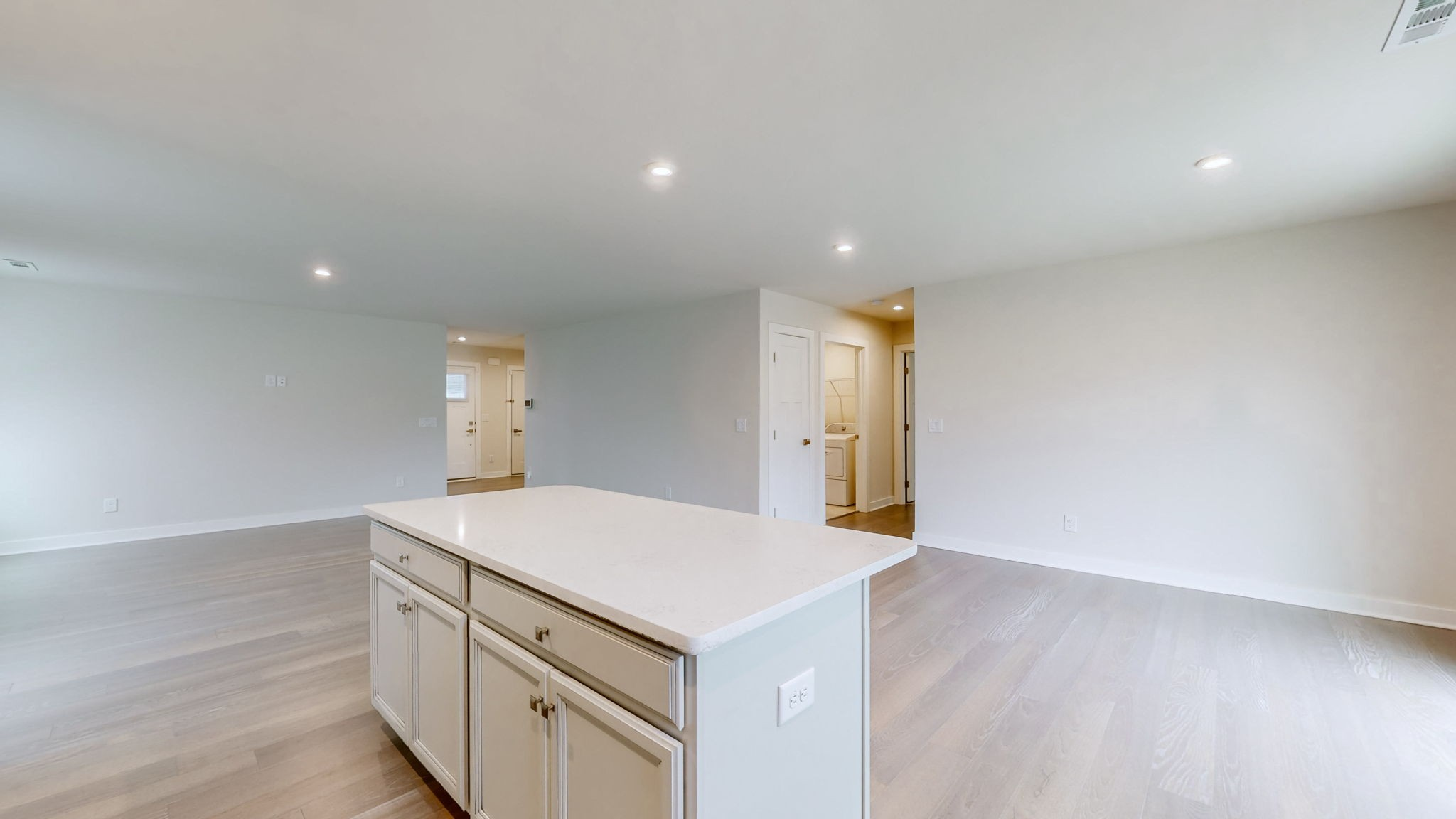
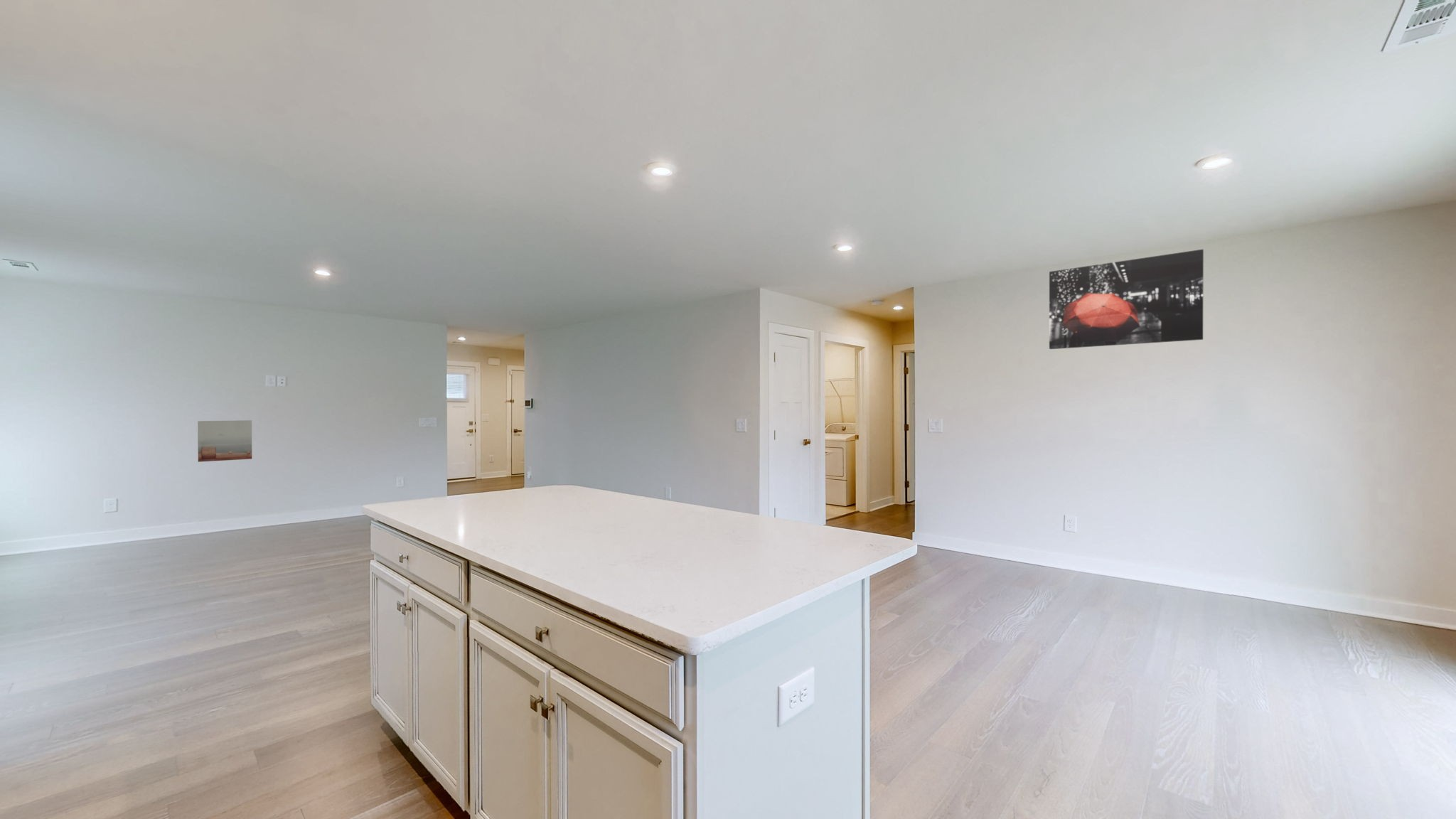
+ wall art [197,419,252,463]
+ wall art [1049,249,1204,350]
